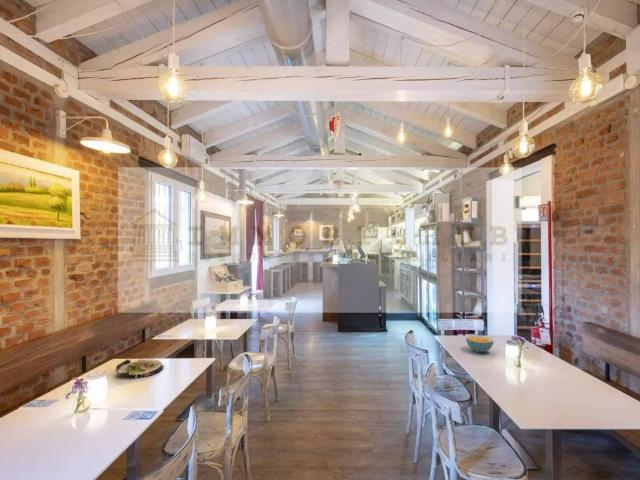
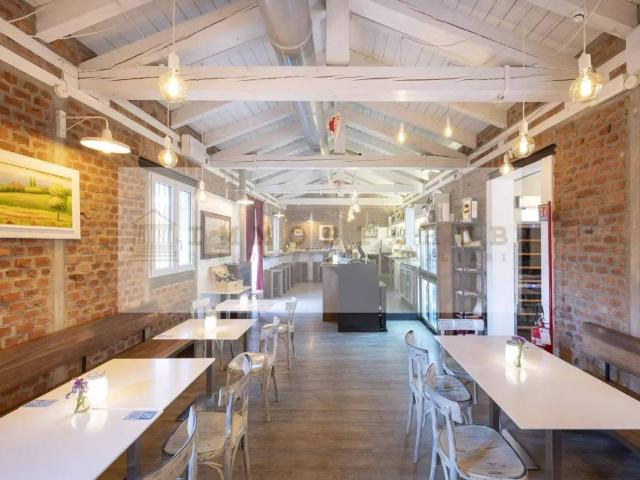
- cereal bowl [465,334,494,353]
- salad plate [115,358,165,379]
